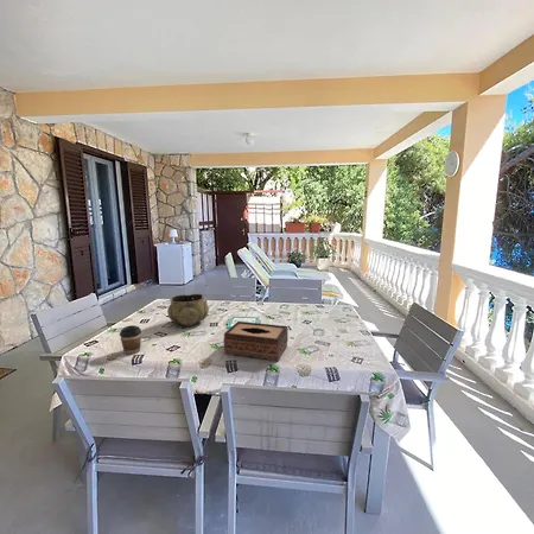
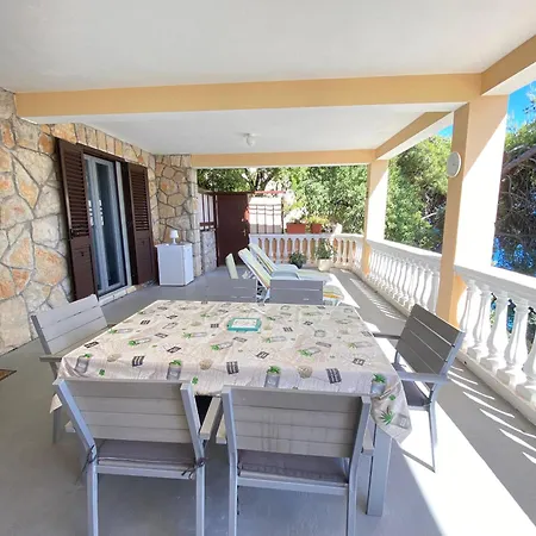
- coffee cup [119,324,142,355]
- tissue box [222,320,290,363]
- decorative bowl [166,293,210,328]
